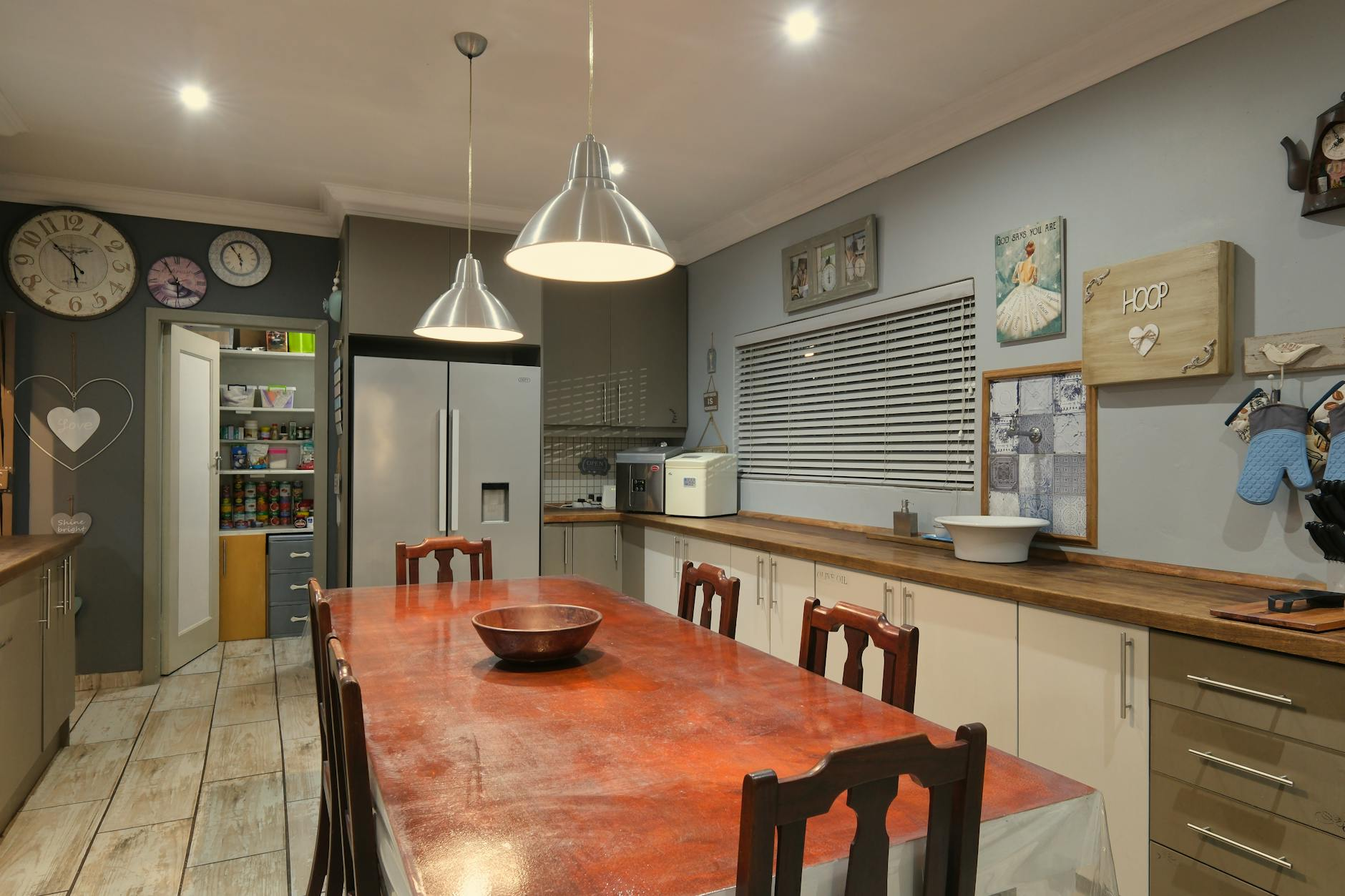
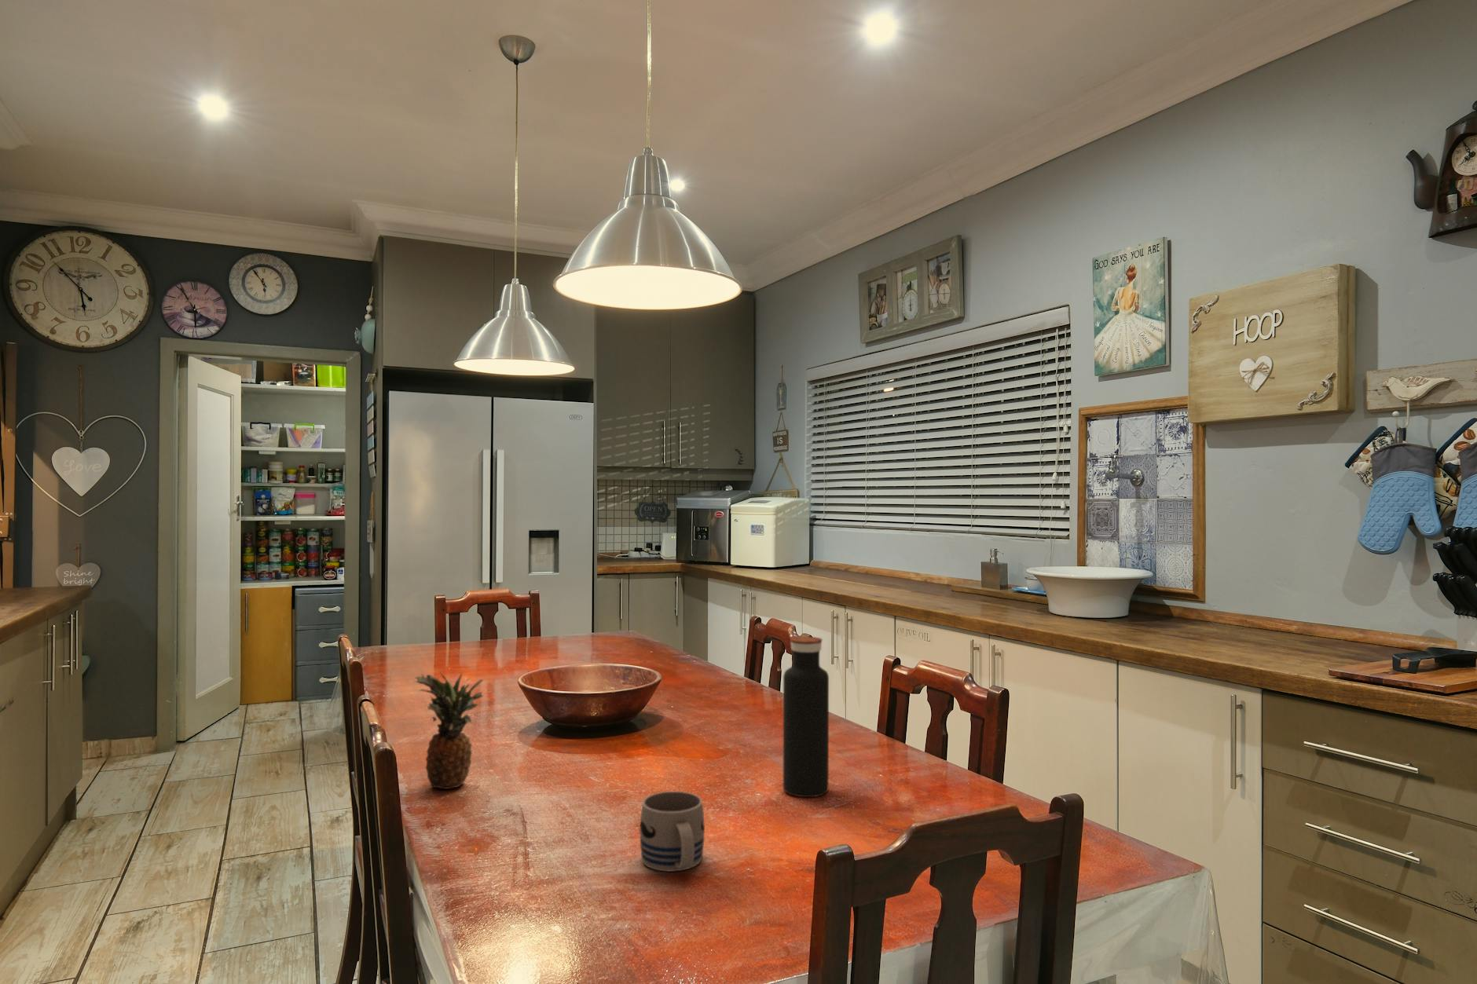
+ fruit [414,670,484,790]
+ mug [639,790,705,872]
+ water bottle [783,636,829,798]
